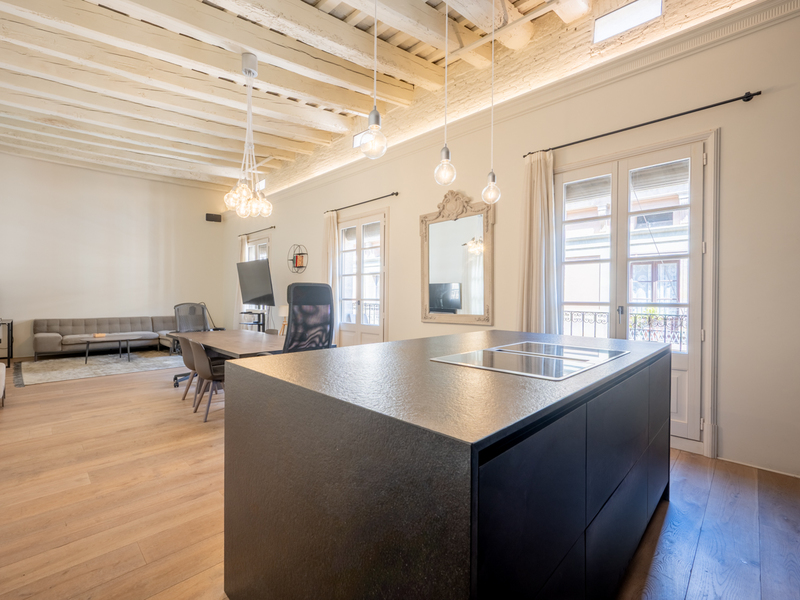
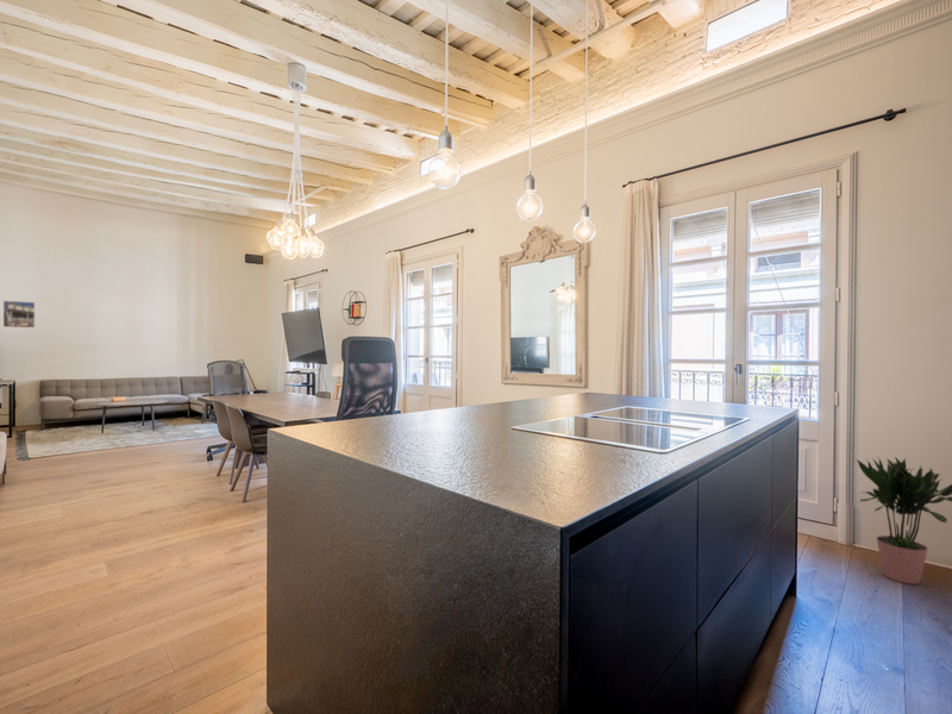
+ potted plant [856,456,952,585]
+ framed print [2,300,36,328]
